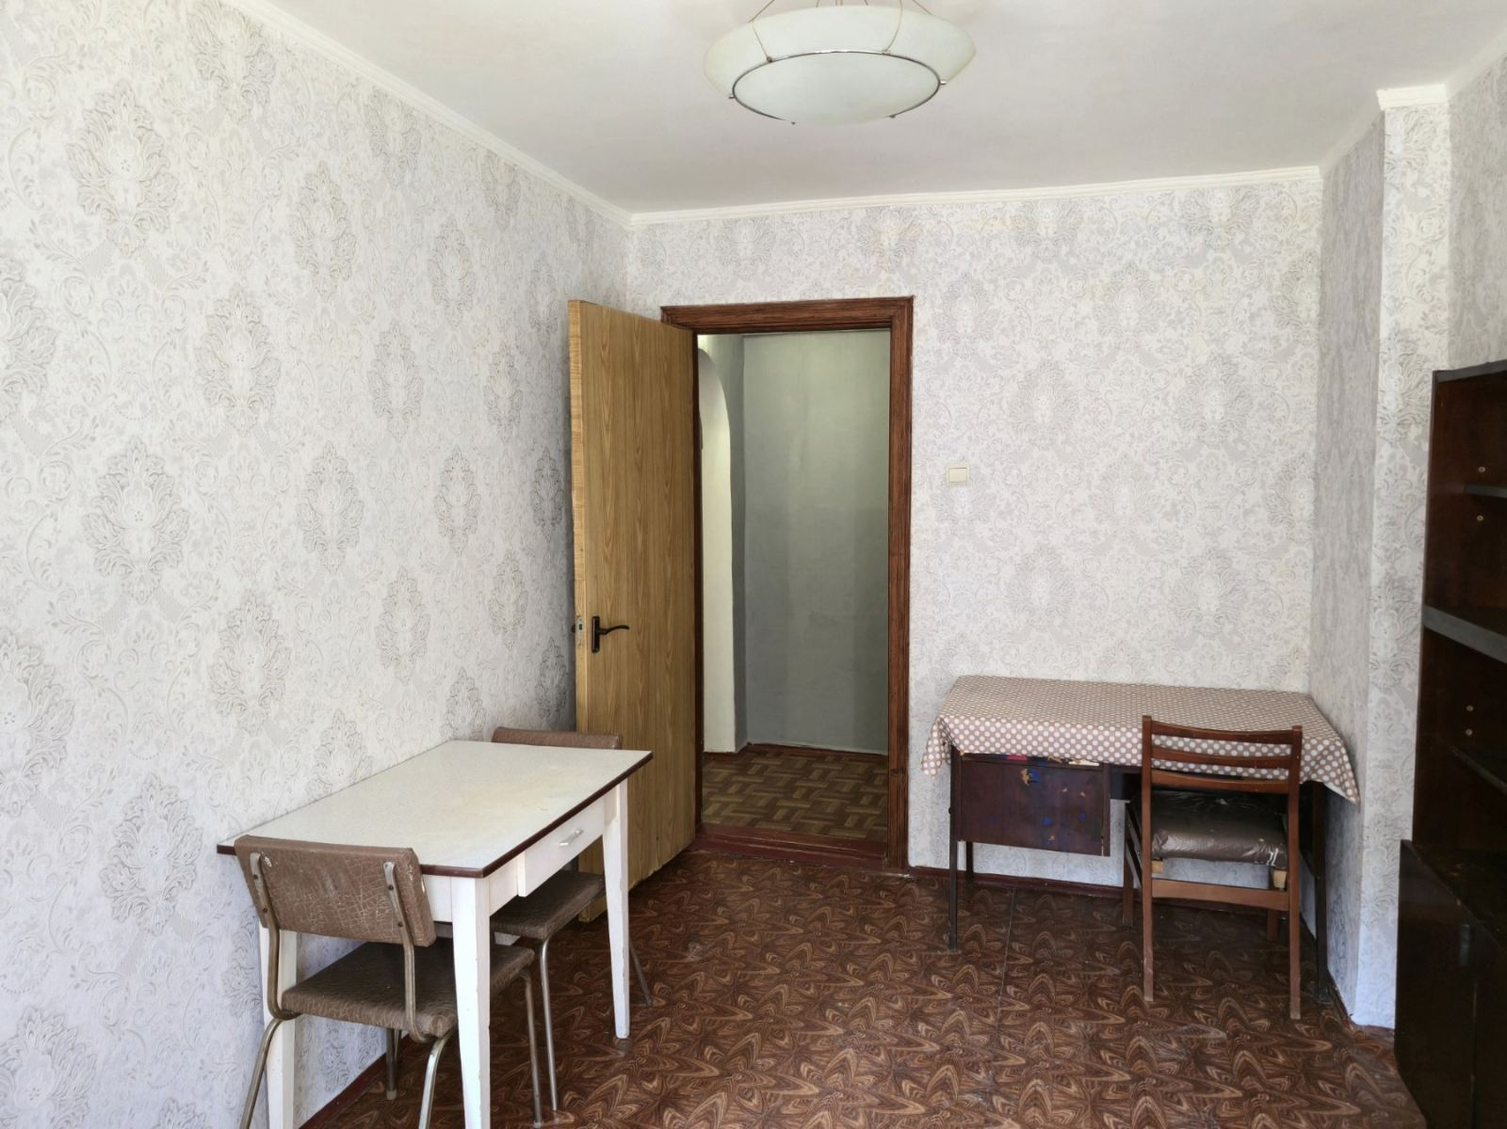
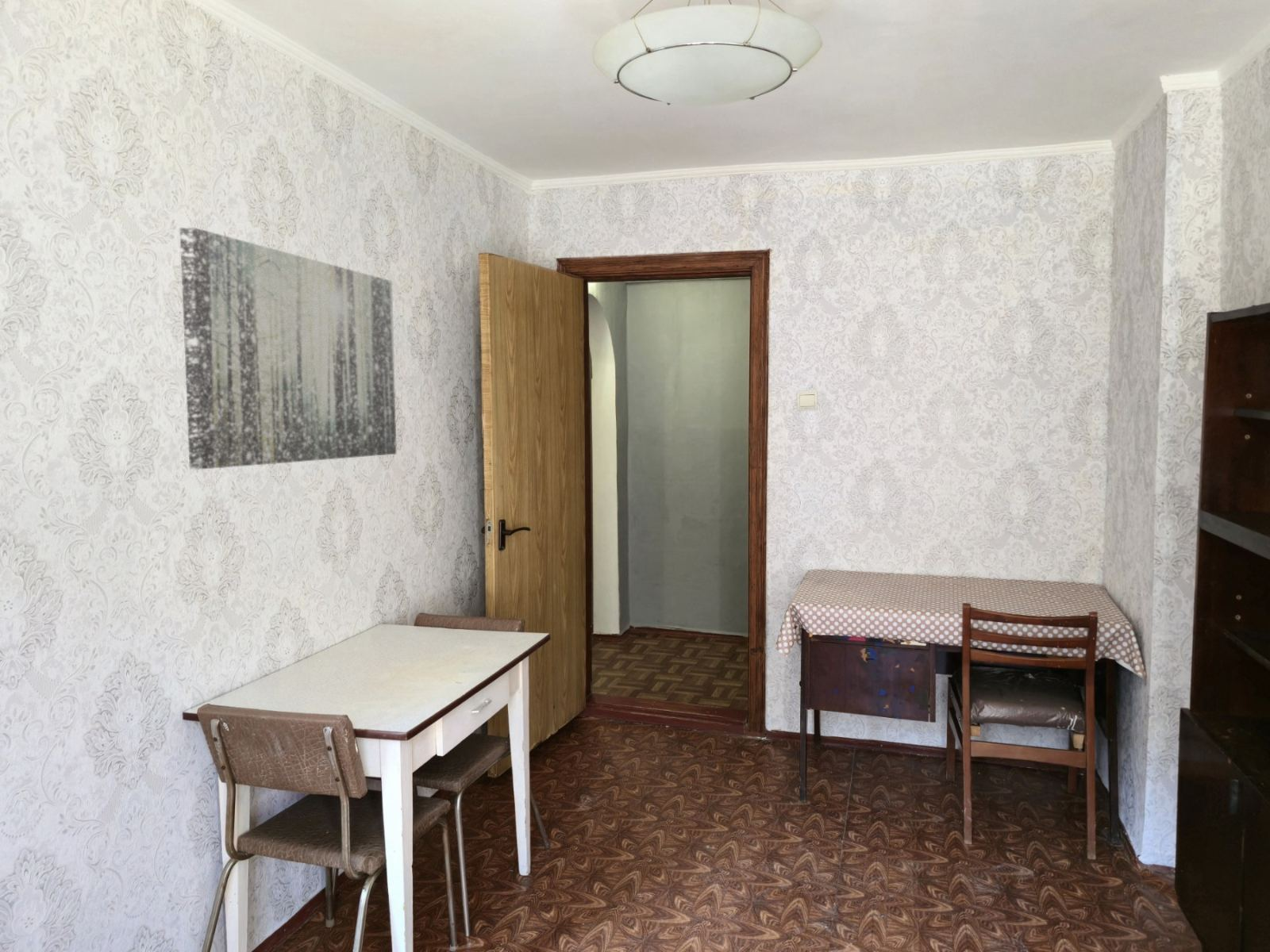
+ wall art [179,226,397,470]
